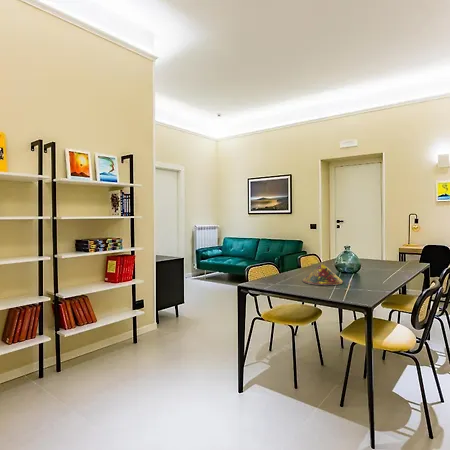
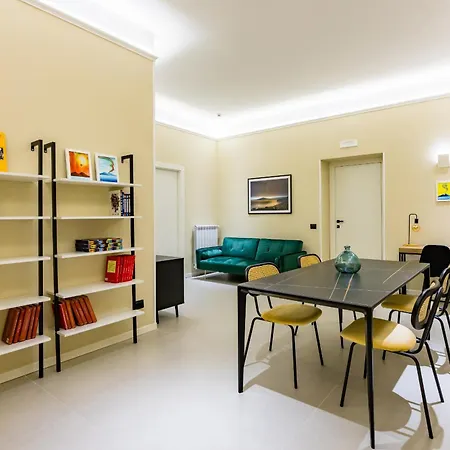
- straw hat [302,262,344,286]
